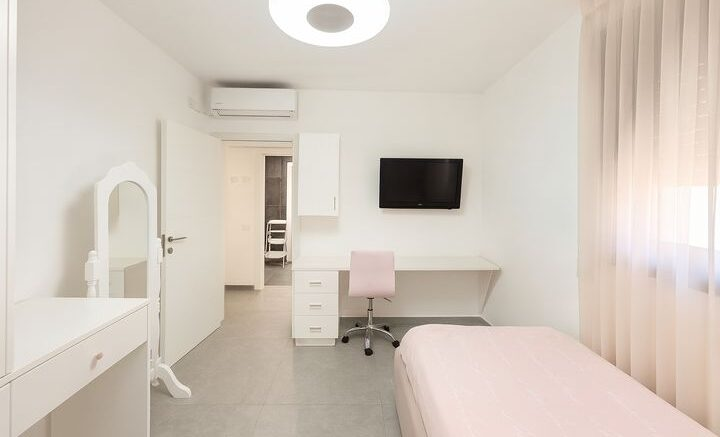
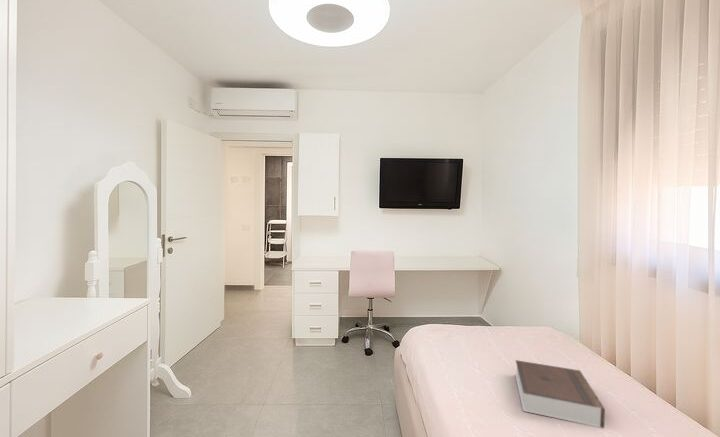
+ book [514,359,606,429]
